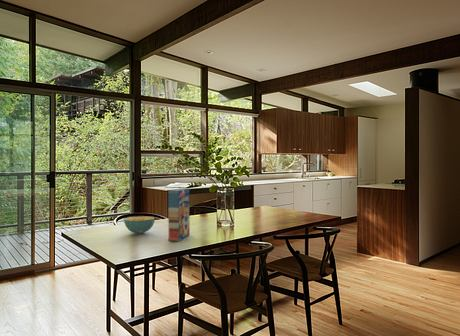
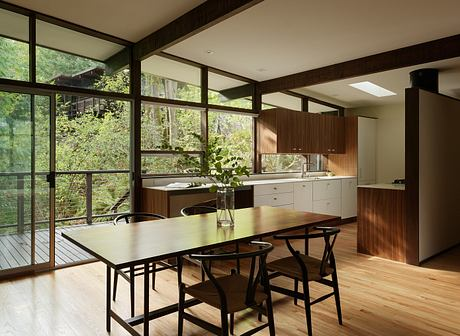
- cereal bowl [123,215,156,235]
- cereal box [167,188,191,242]
